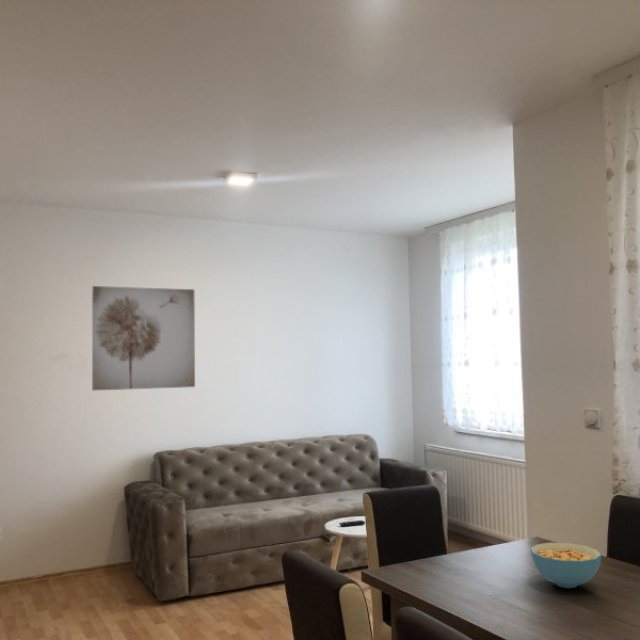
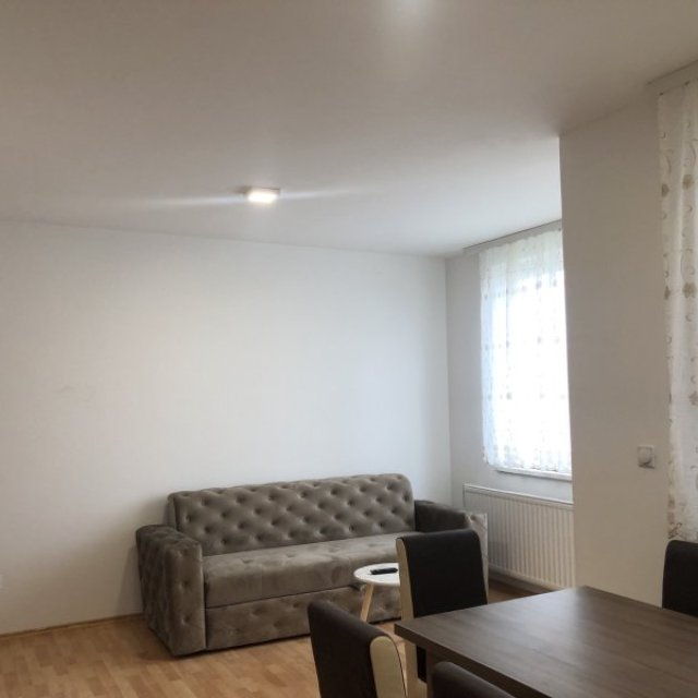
- cereal bowl [529,542,602,589]
- wall art [91,285,196,392]
